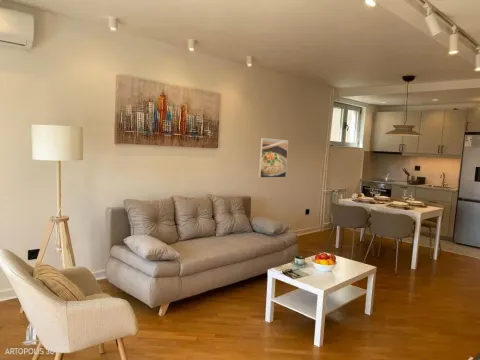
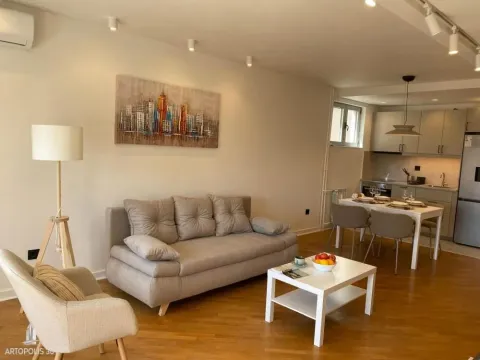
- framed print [258,137,289,179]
